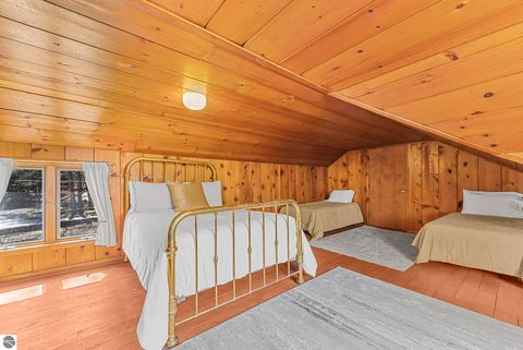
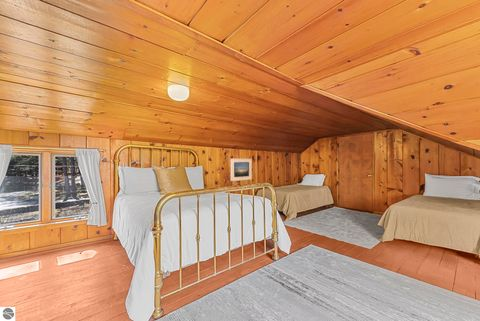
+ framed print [230,158,253,182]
